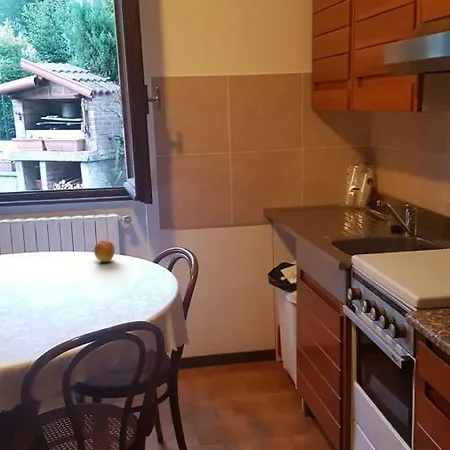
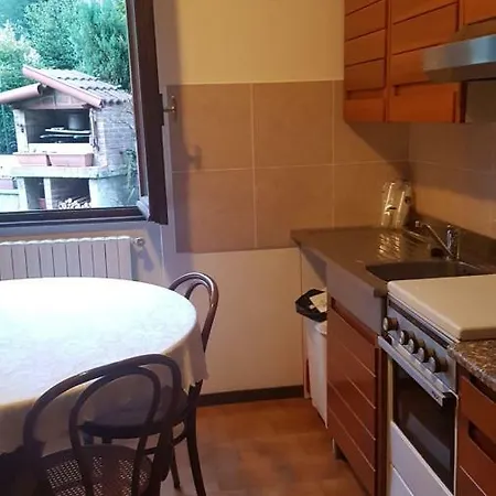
- apple [93,240,116,263]
